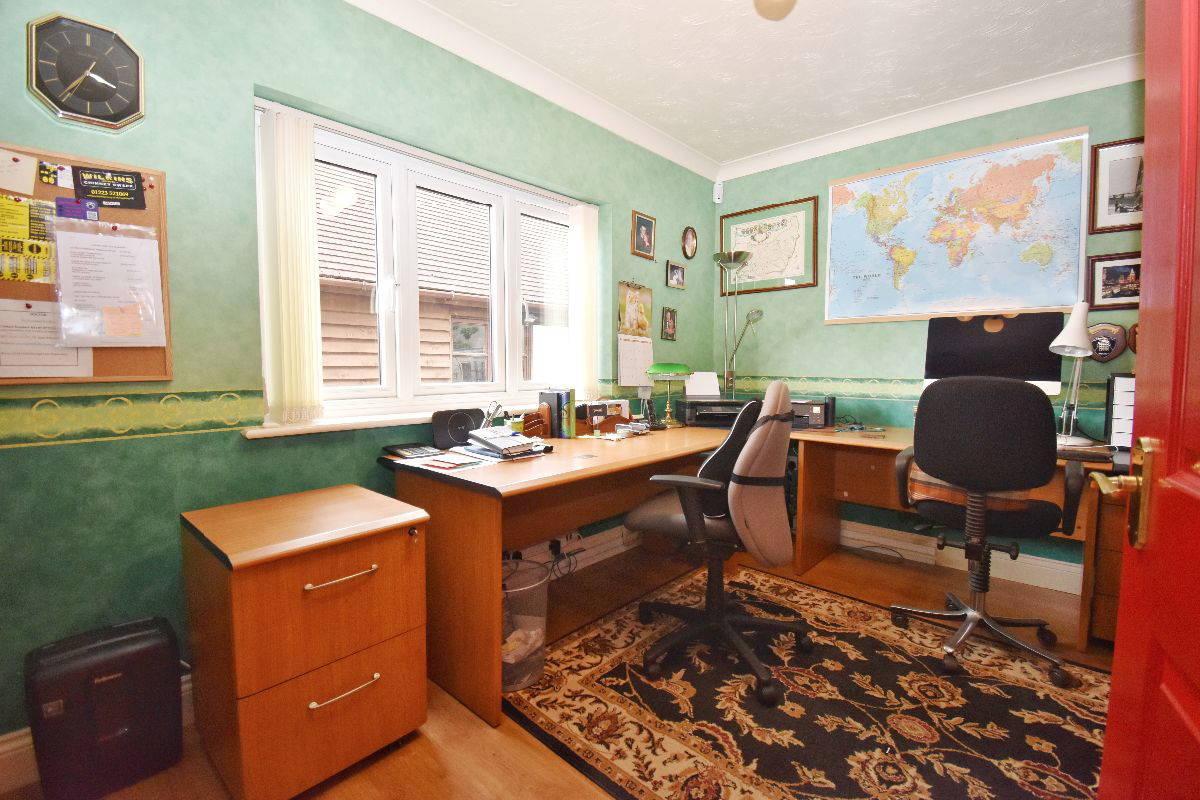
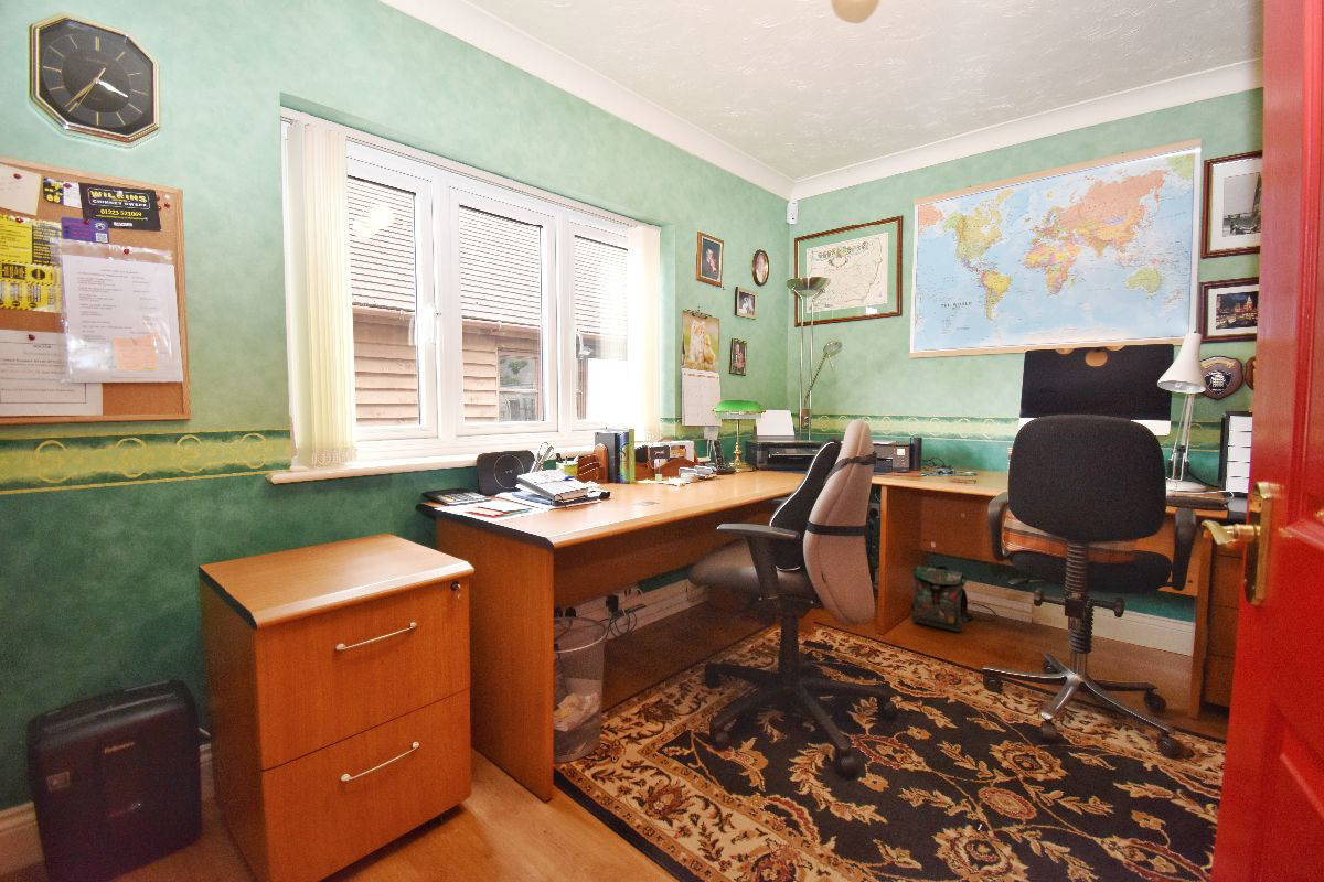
+ backpack [910,564,975,633]
